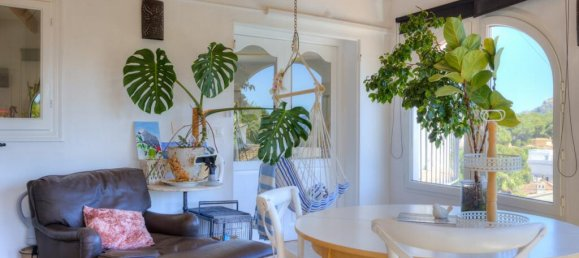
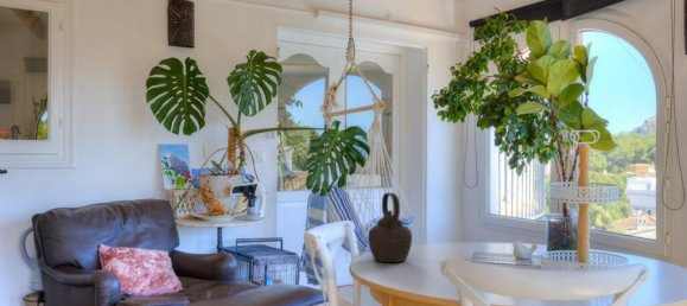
+ teapot [367,192,413,263]
